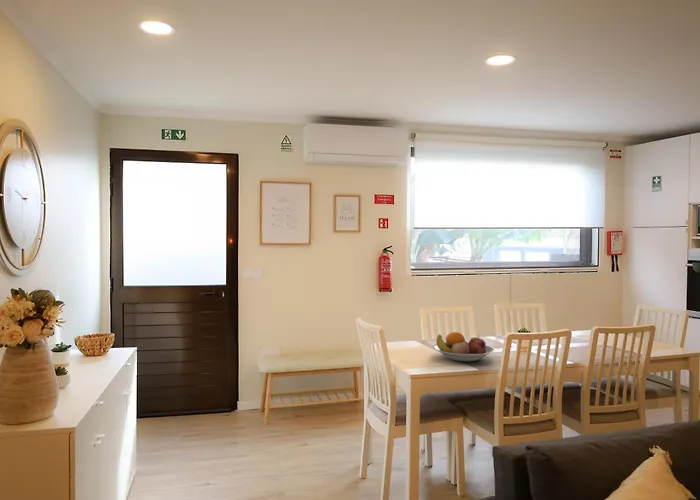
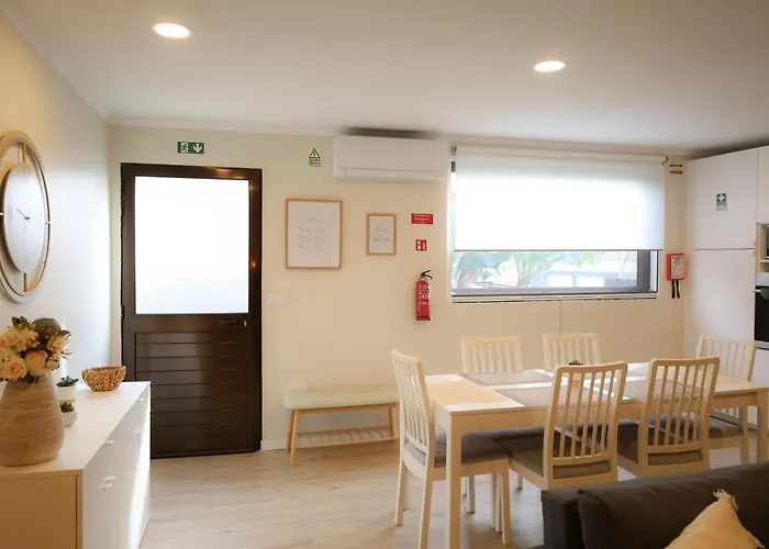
- fruit bowl [432,331,496,363]
